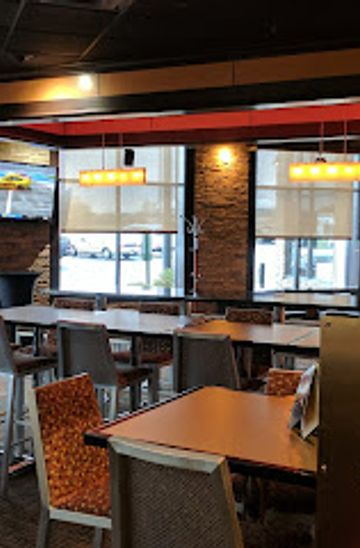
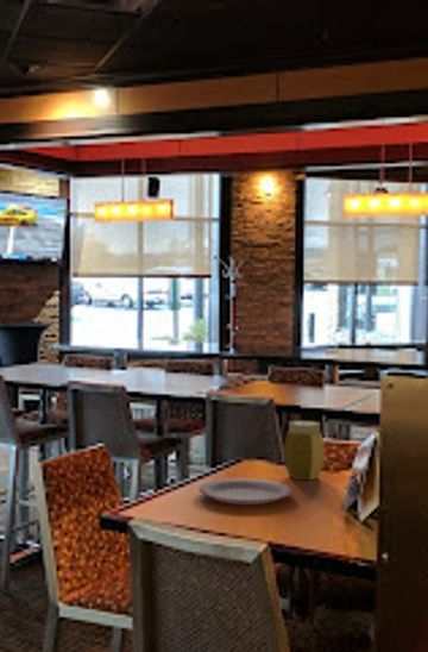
+ jar [283,420,326,481]
+ plate [197,477,294,506]
